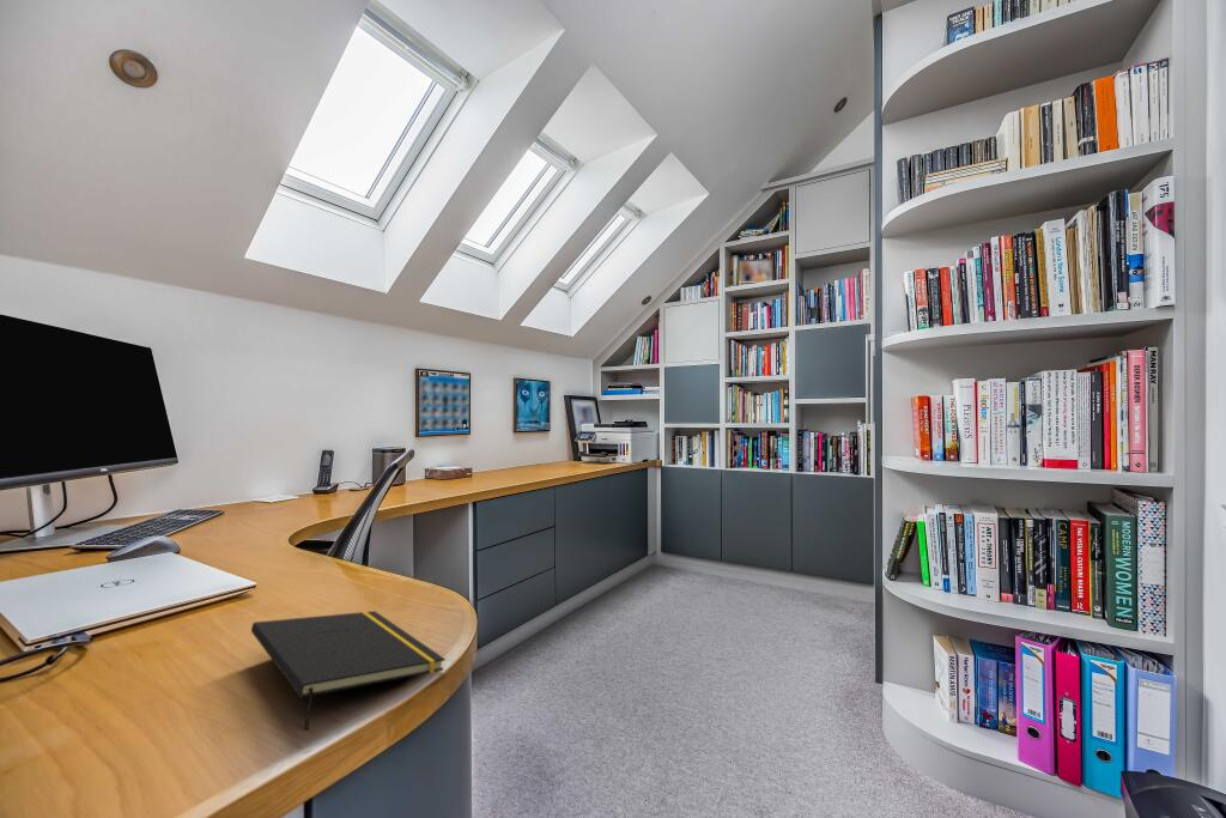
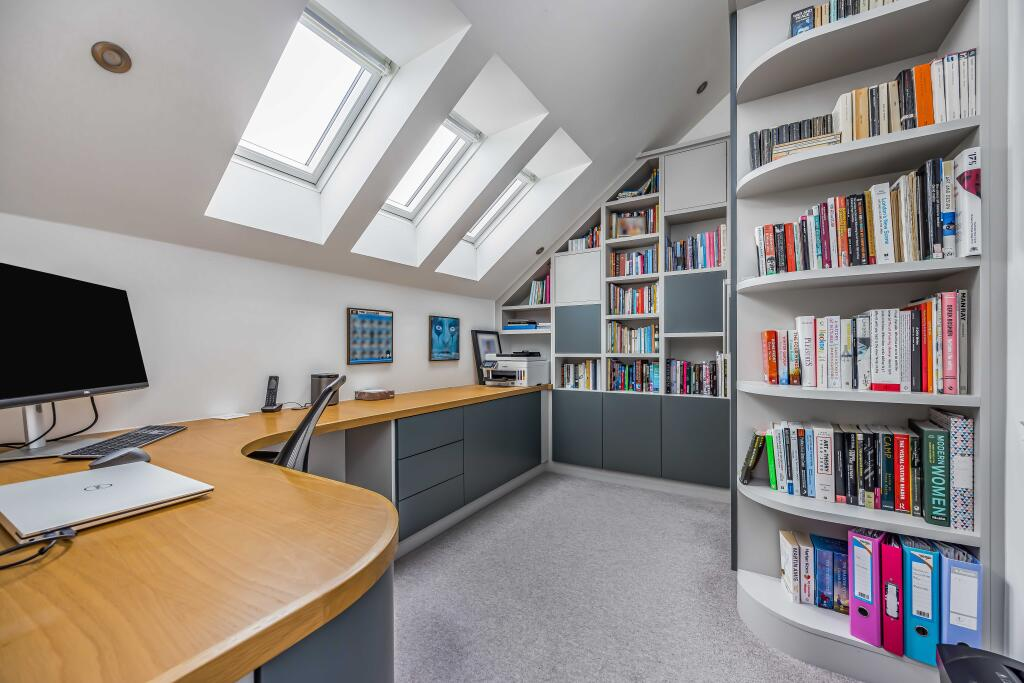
- notepad [250,610,447,732]
